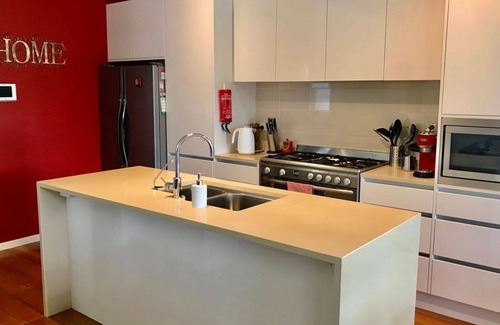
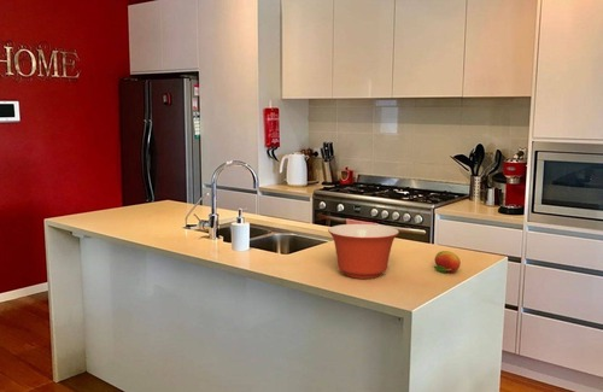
+ fruit [433,250,462,274]
+ mixing bowl [327,223,400,280]
